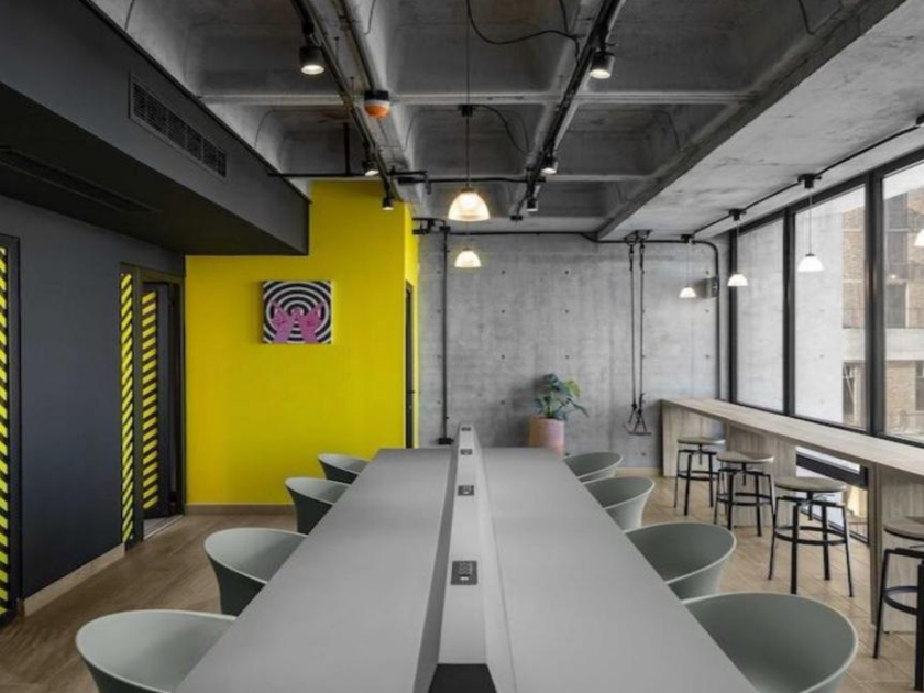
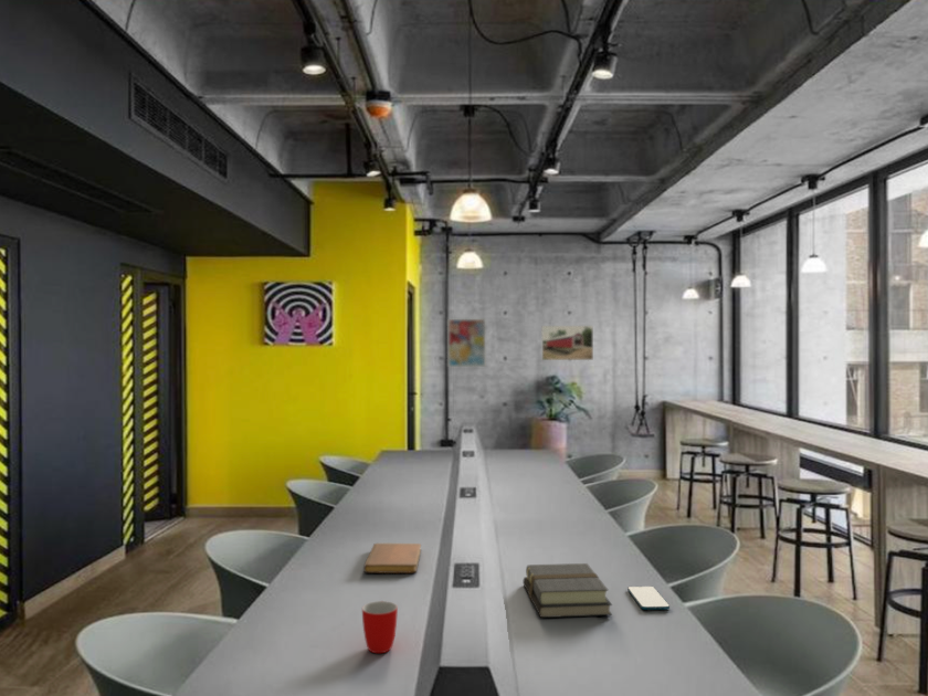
+ mug [361,600,399,654]
+ notebook [362,542,422,574]
+ book [521,562,613,619]
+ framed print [541,325,594,361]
+ smartphone [626,586,671,611]
+ wall art [447,318,486,368]
